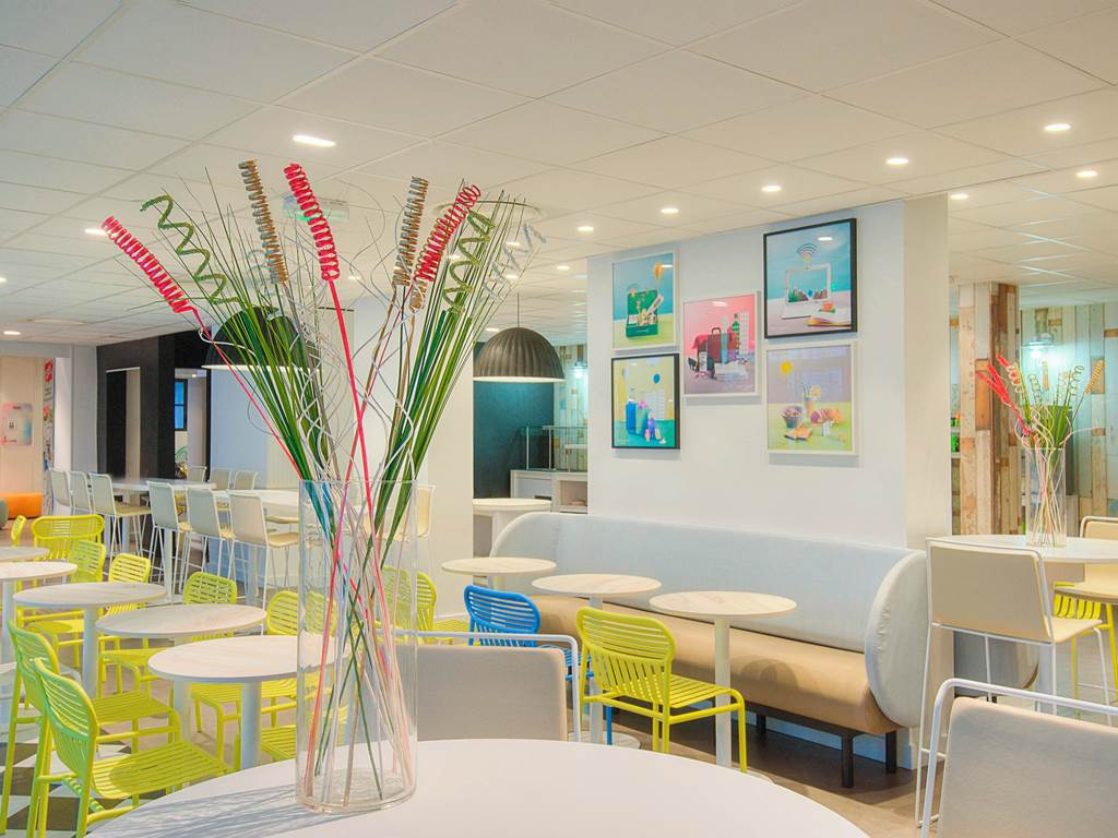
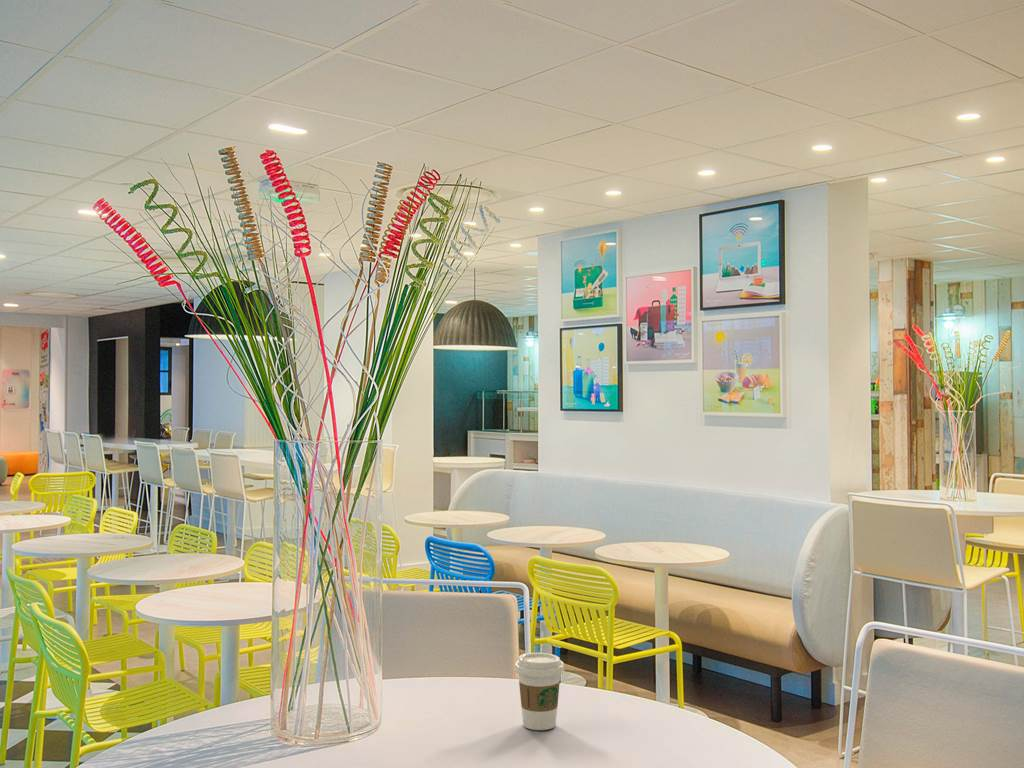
+ coffee cup [514,652,565,731]
